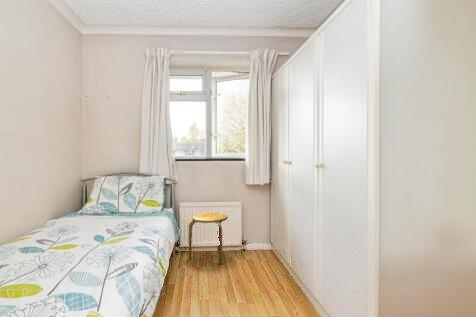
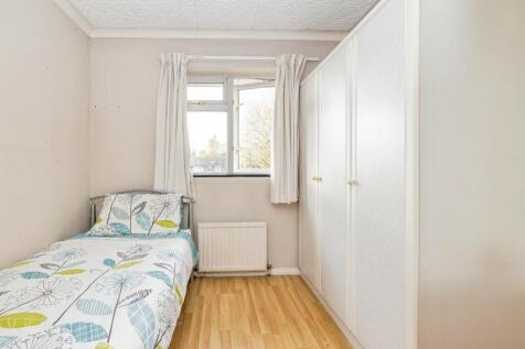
- stool [188,212,229,266]
